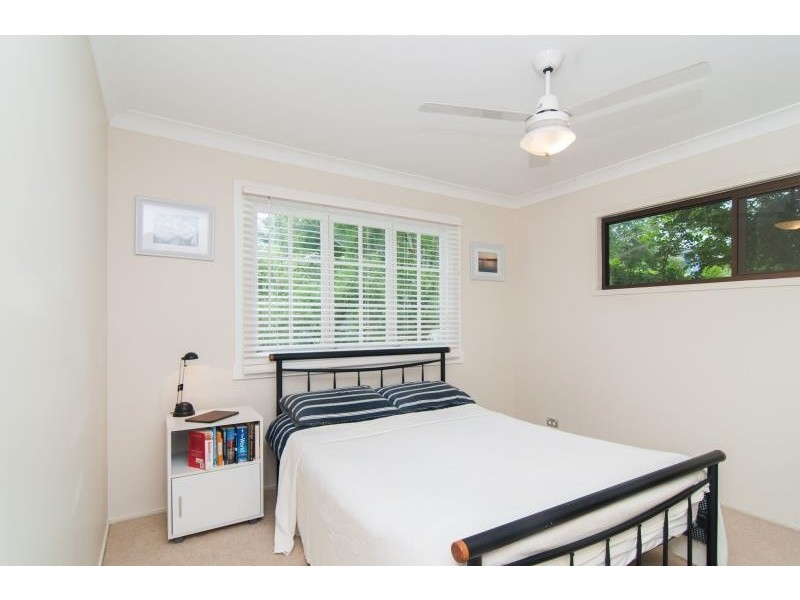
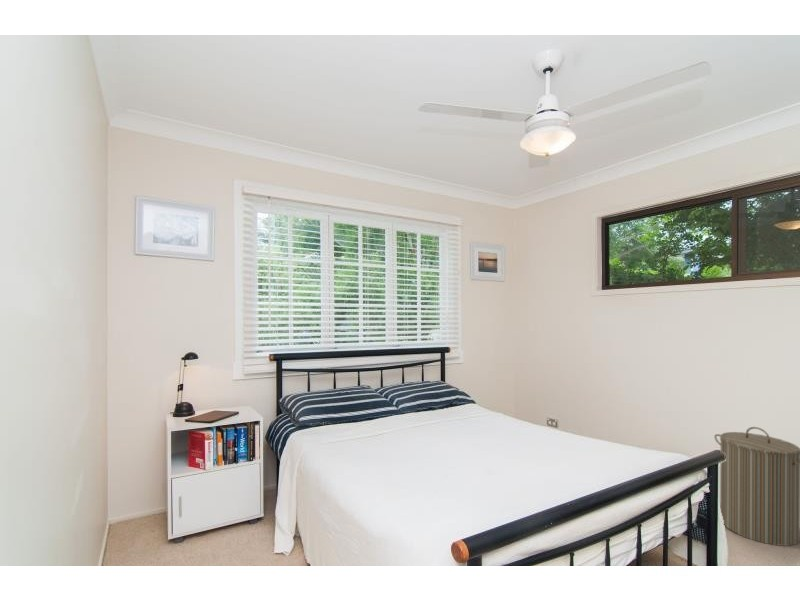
+ laundry hamper [713,426,800,547]
